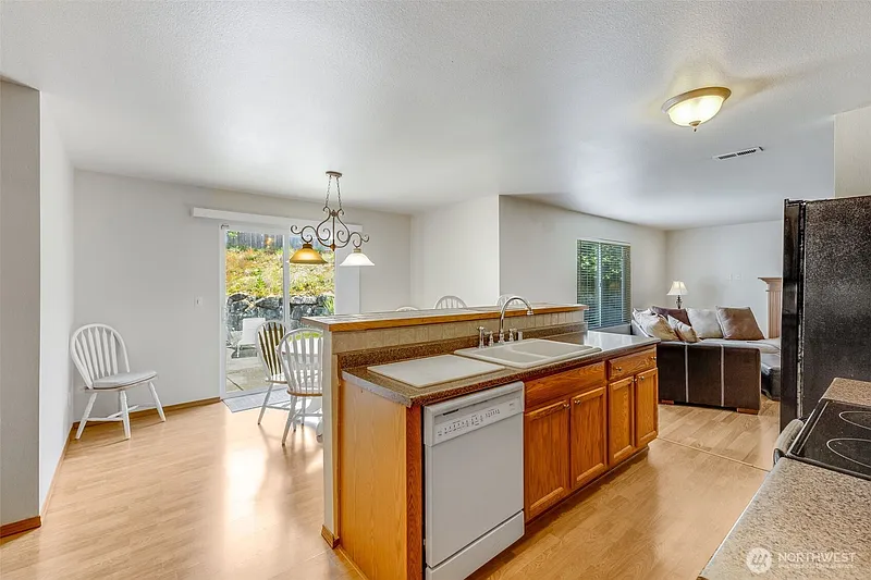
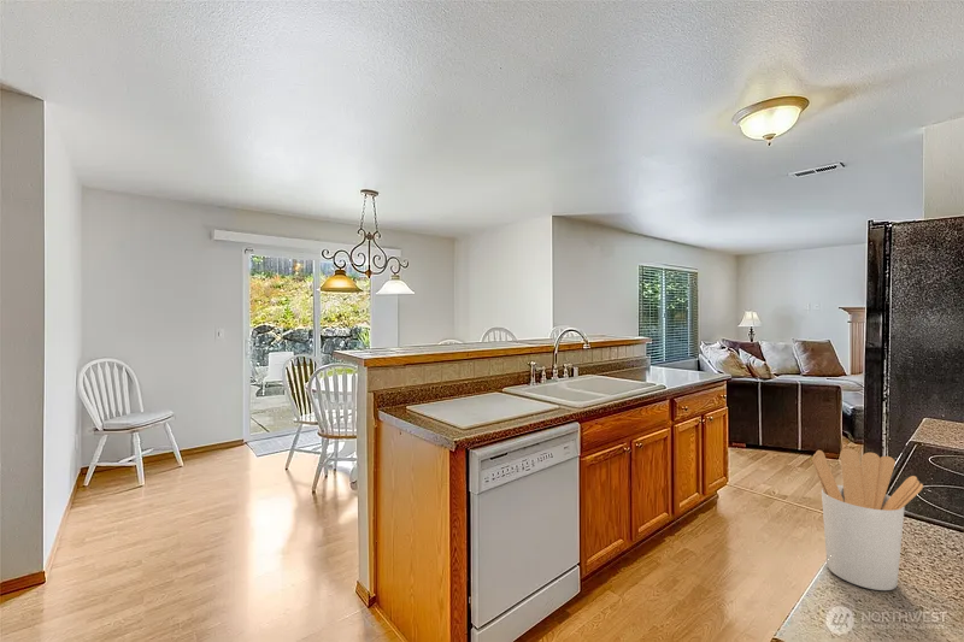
+ utensil holder [811,447,924,591]
